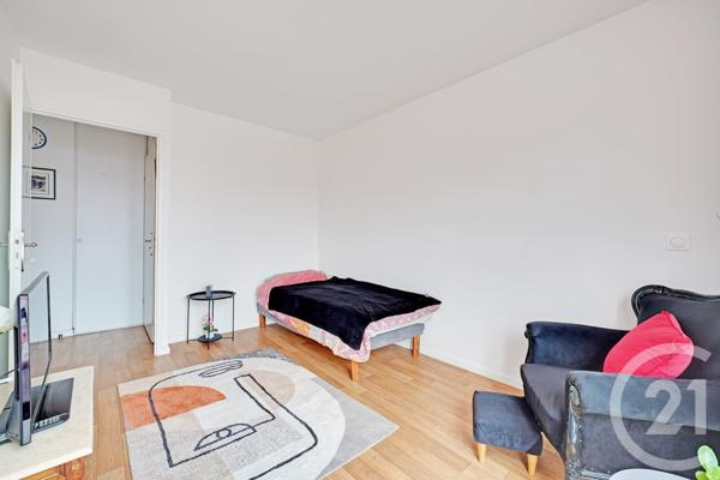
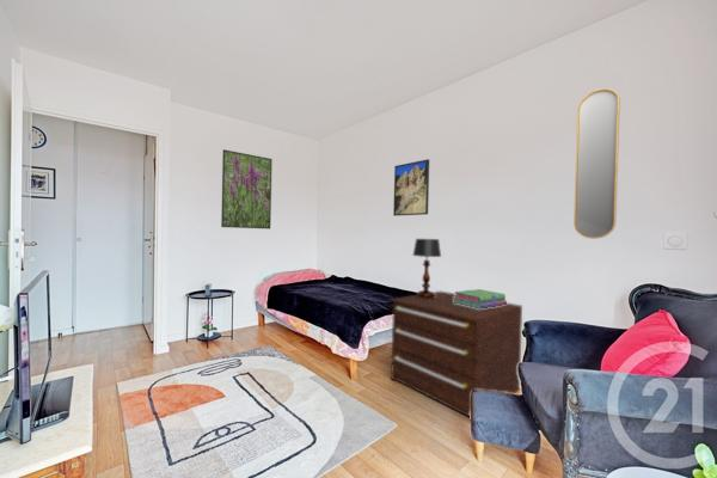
+ dresser [390,290,523,418]
+ table lamp [411,238,442,298]
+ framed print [392,158,430,217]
+ home mirror [572,87,621,240]
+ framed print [220,148,274,231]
+ stack of books [453,288,508,310]
